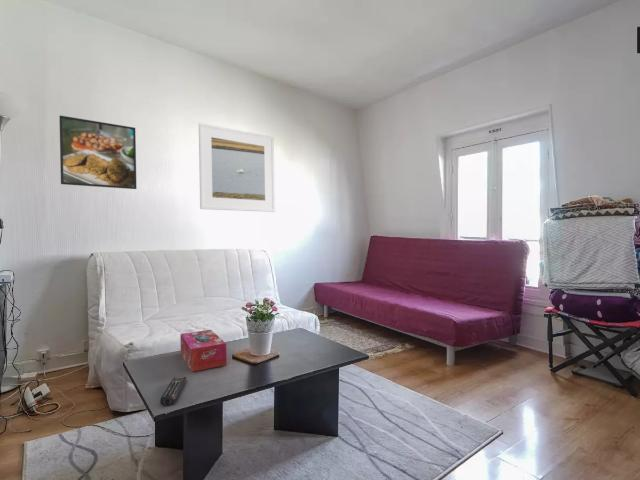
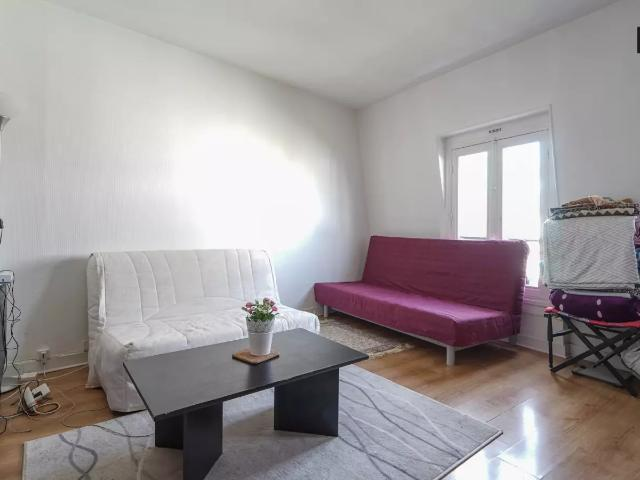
- tissue box [179,329,228,373]
- remote control [159,376,188,407]
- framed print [198,122,276,213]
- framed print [58,114,138,190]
